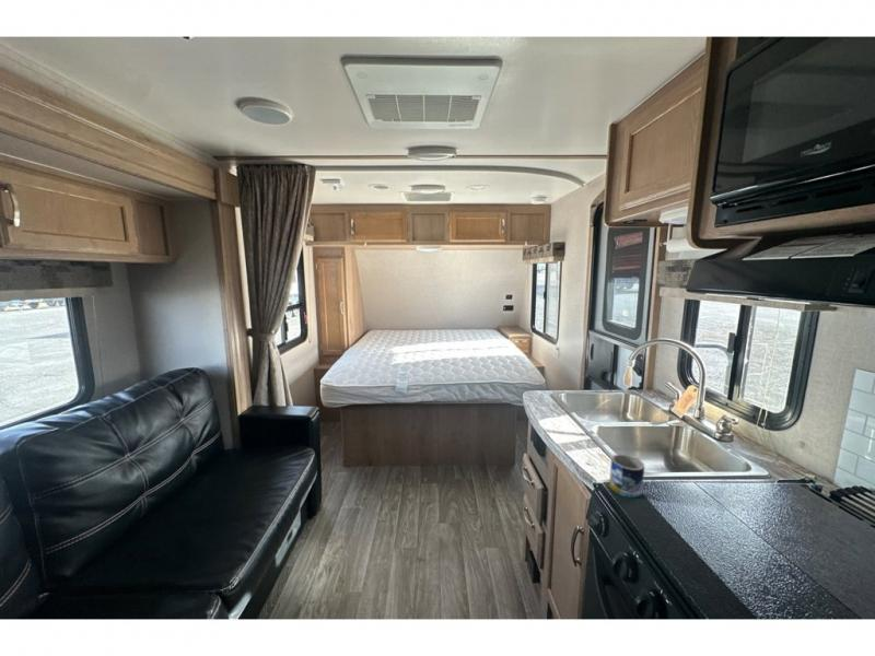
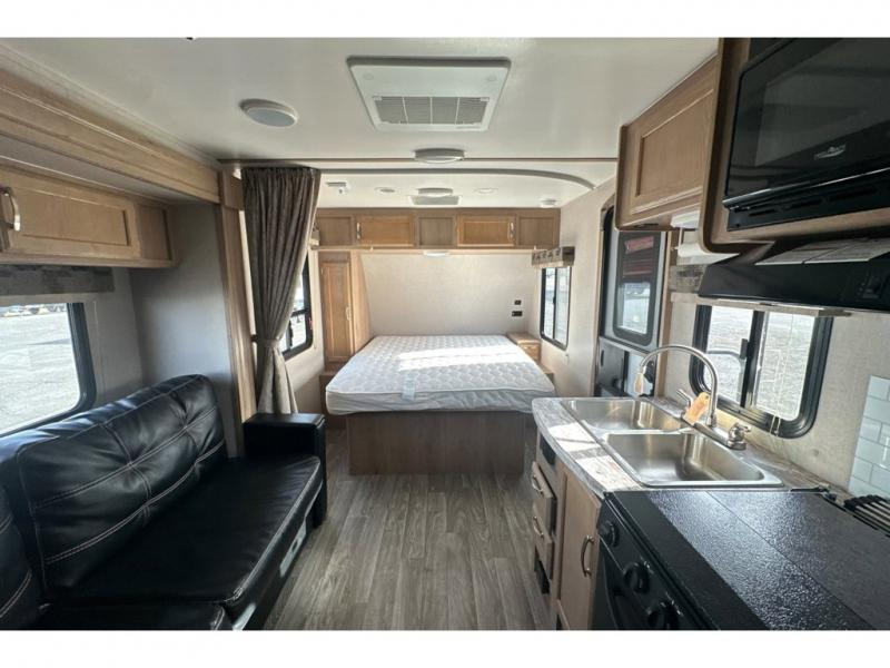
- mug [608,453,645,499]
